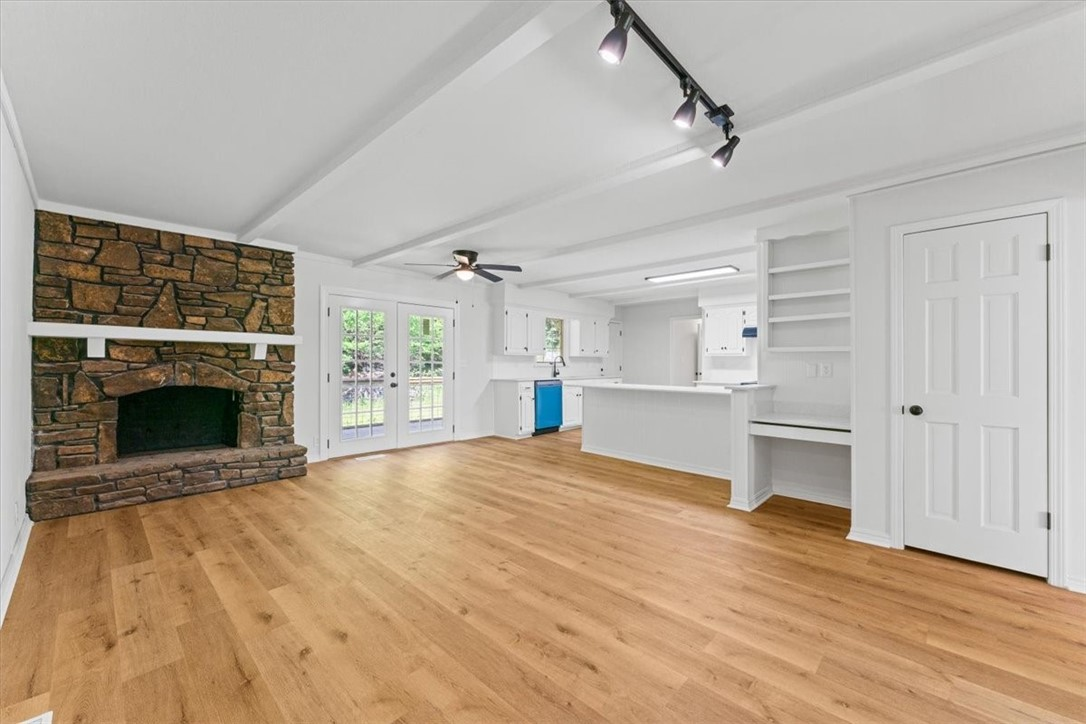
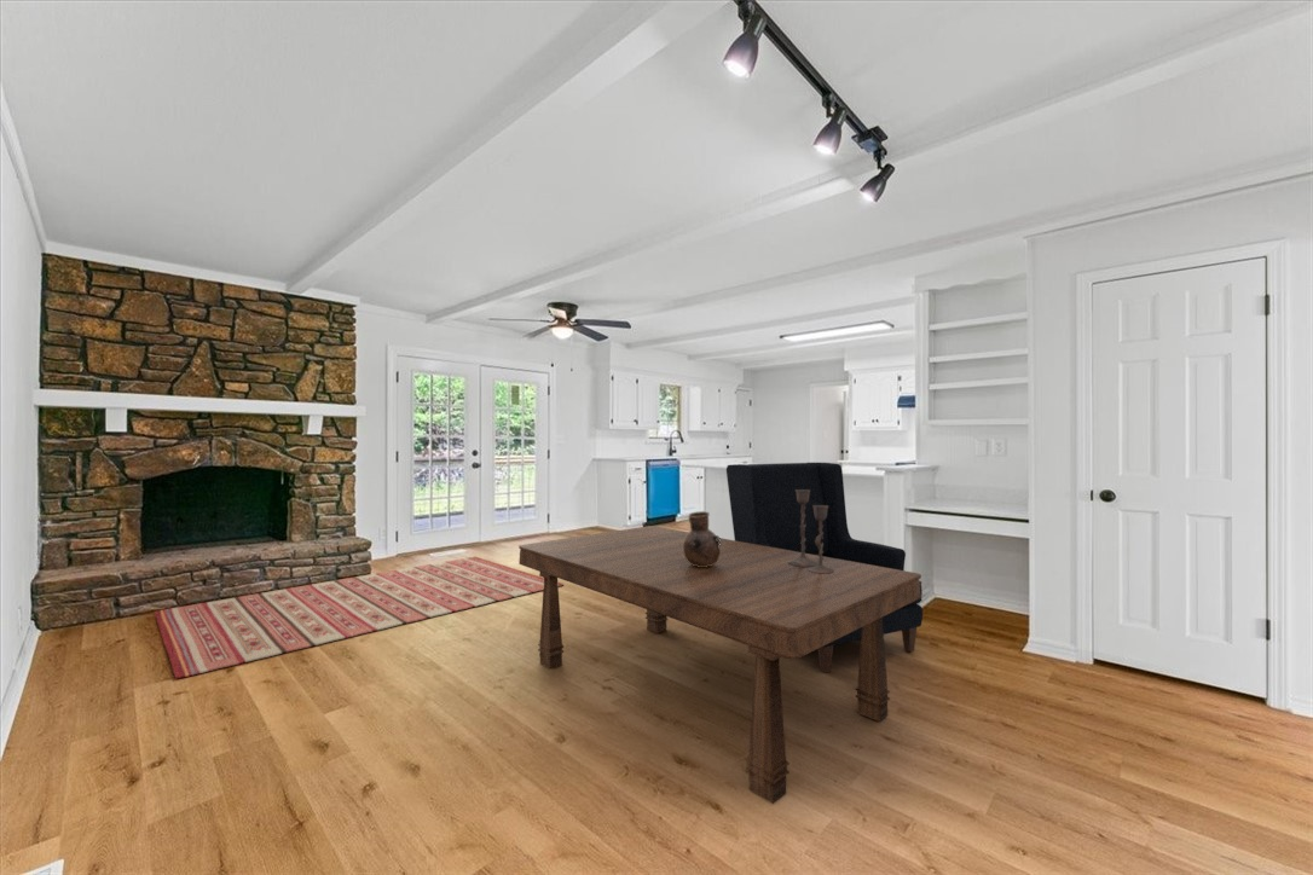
+ candlestick [788,489,834,574]
+ dining table [517,525,922,805]
+ rug [152,556,565,680]
+ chair [725,462,924,673]
+ vase [683,510,721,567]
